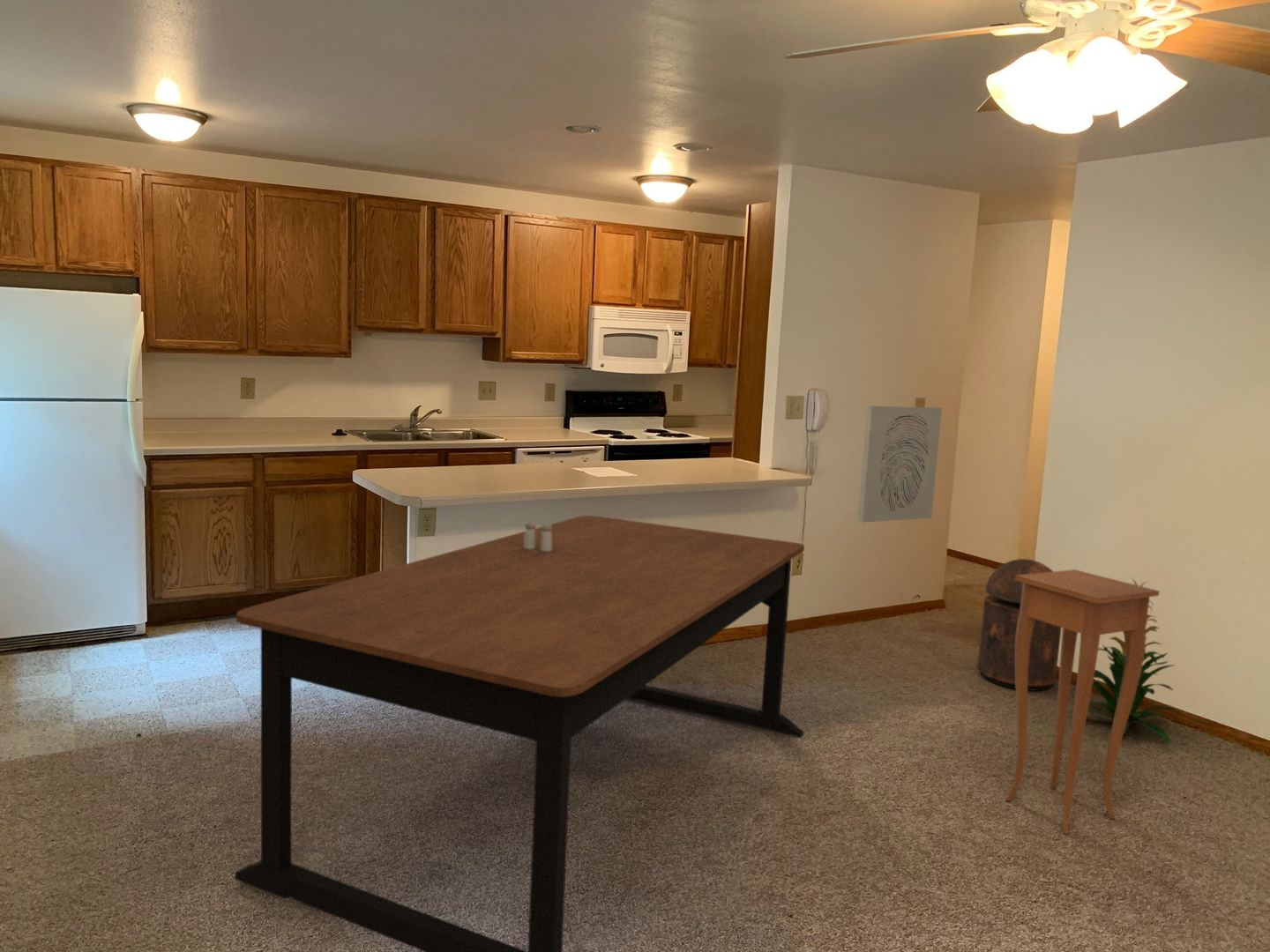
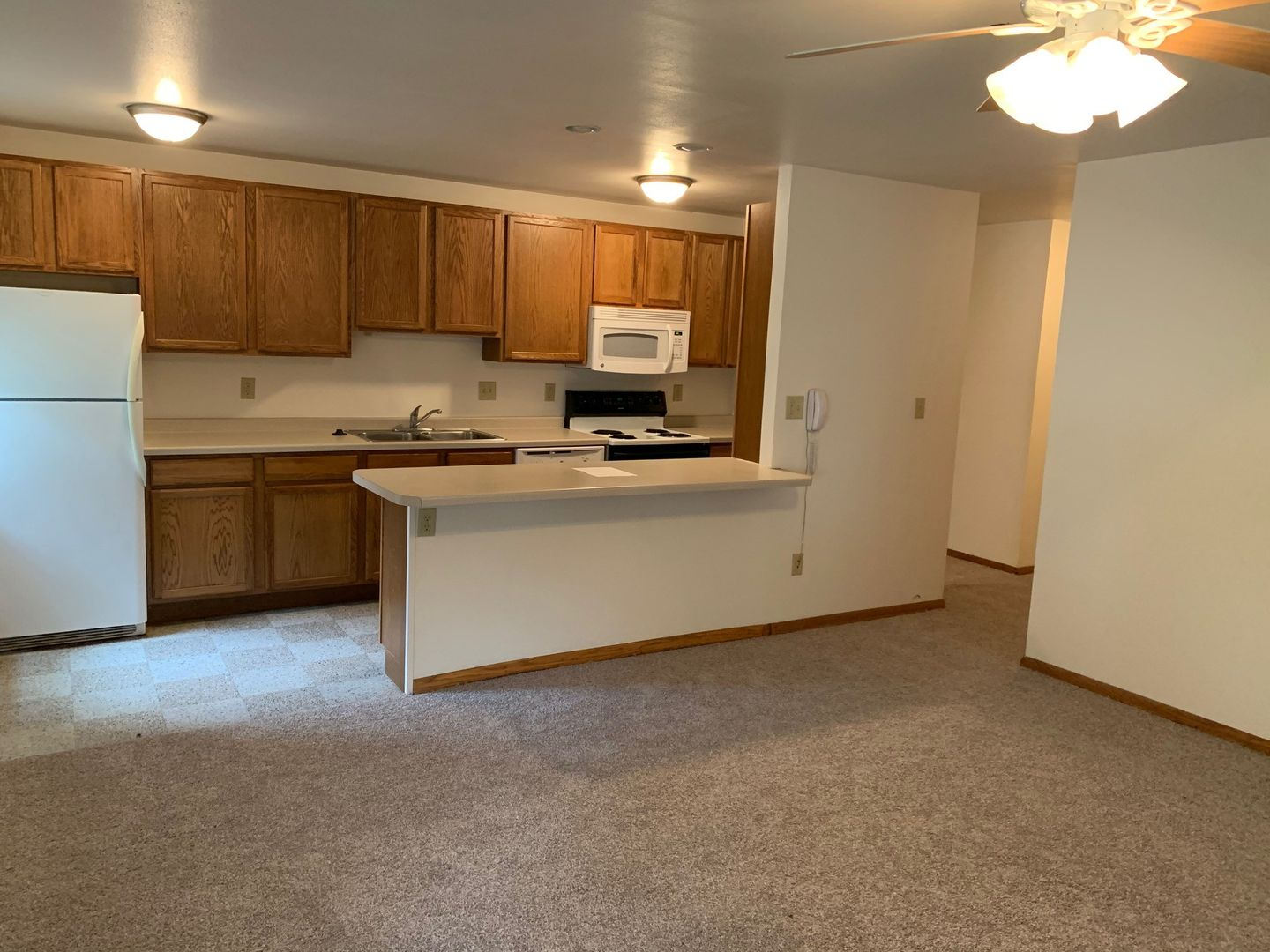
- salt and pepper shaker [524,521,552,552]
- side table [1005,569,1161,835]
- indoor plant [1068,578,1177,743]
- dining table [234,515,805,952]
- trash can [977,558,1063,691]
- wall art [857,405,943,523]
